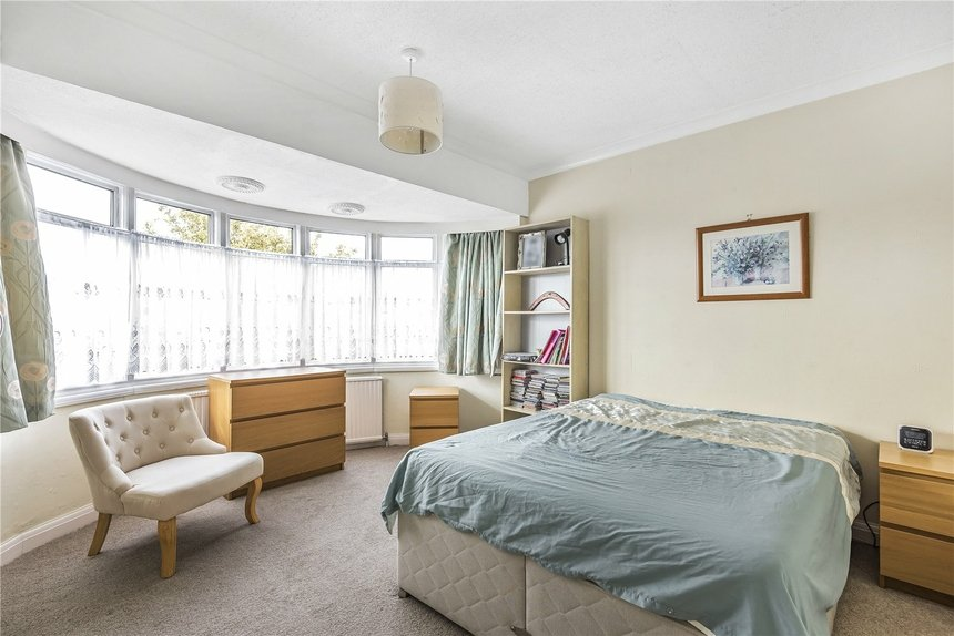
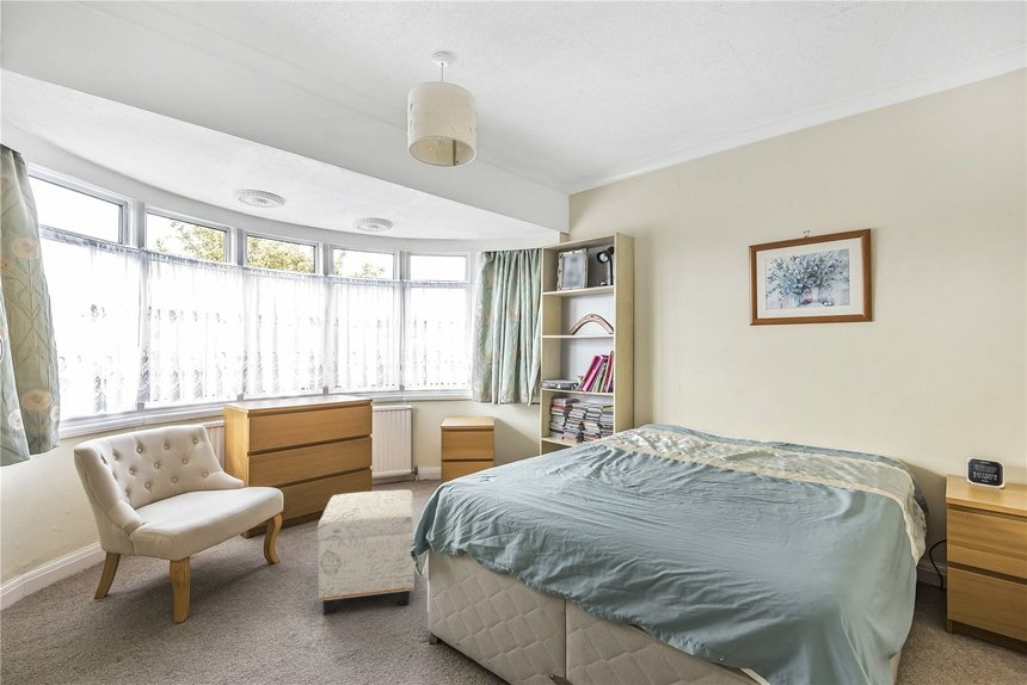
+ ottoman [316,489,416,616]
